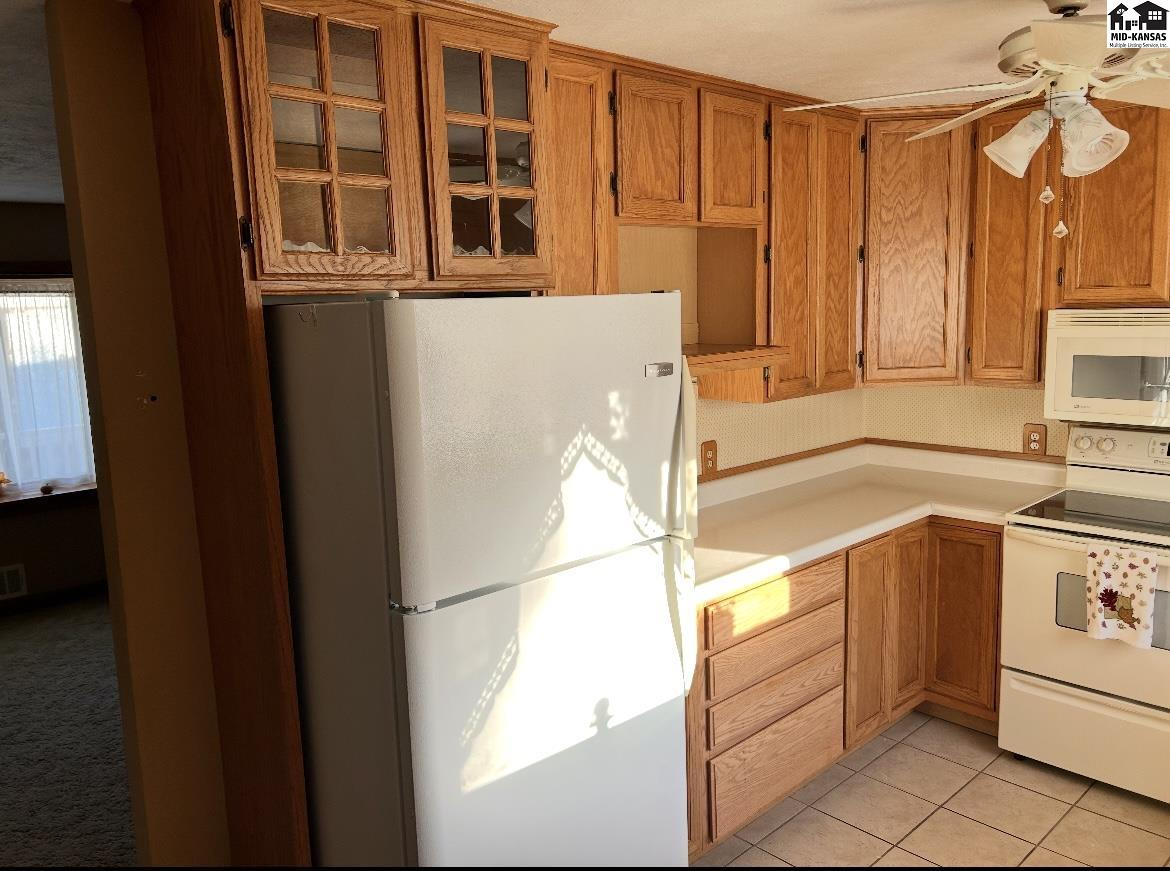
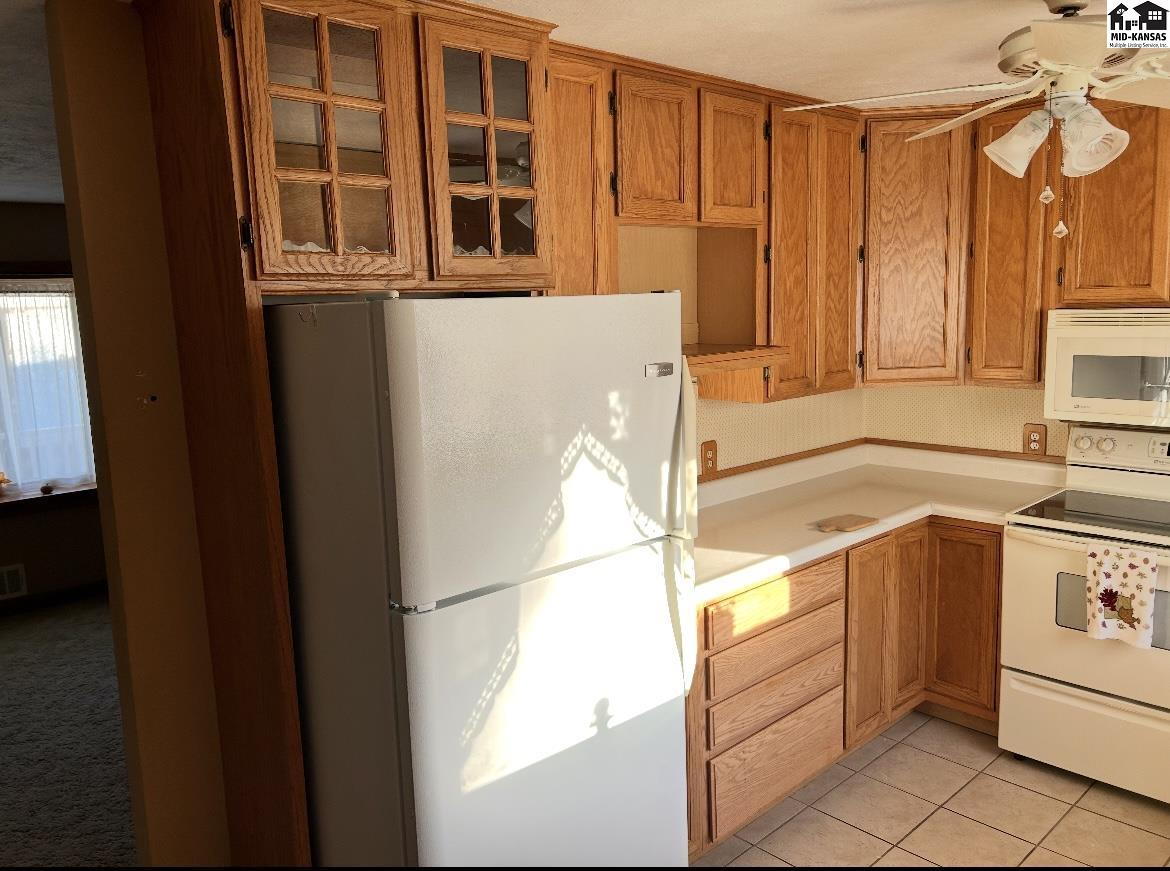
+ chopping board [817,513,880,533]
